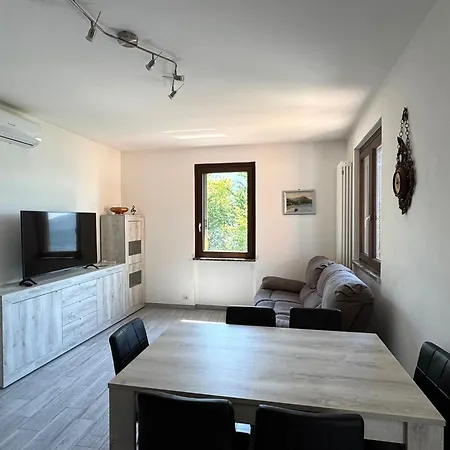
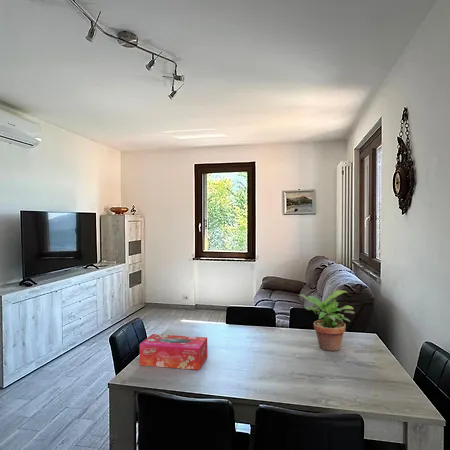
+ potted plant [299,289,356,352]
+ tissue box [139,333,208,371]
